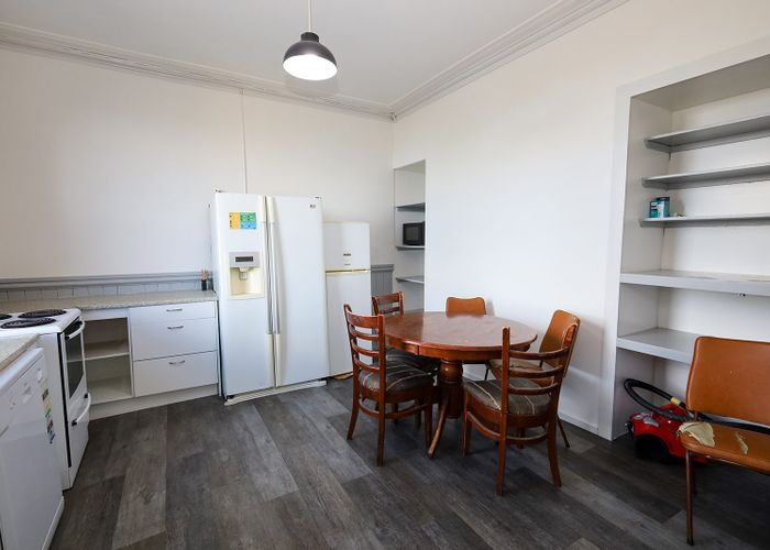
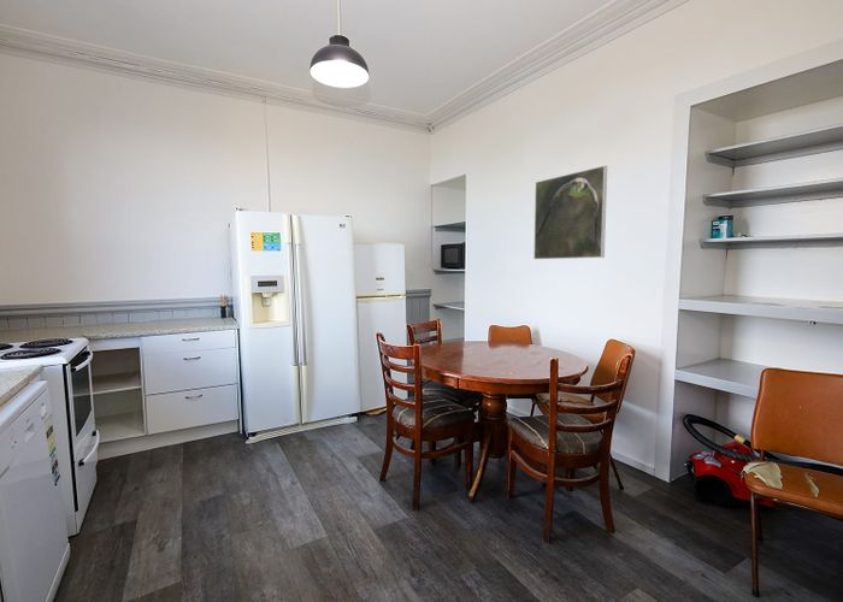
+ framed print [532,165,608,260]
